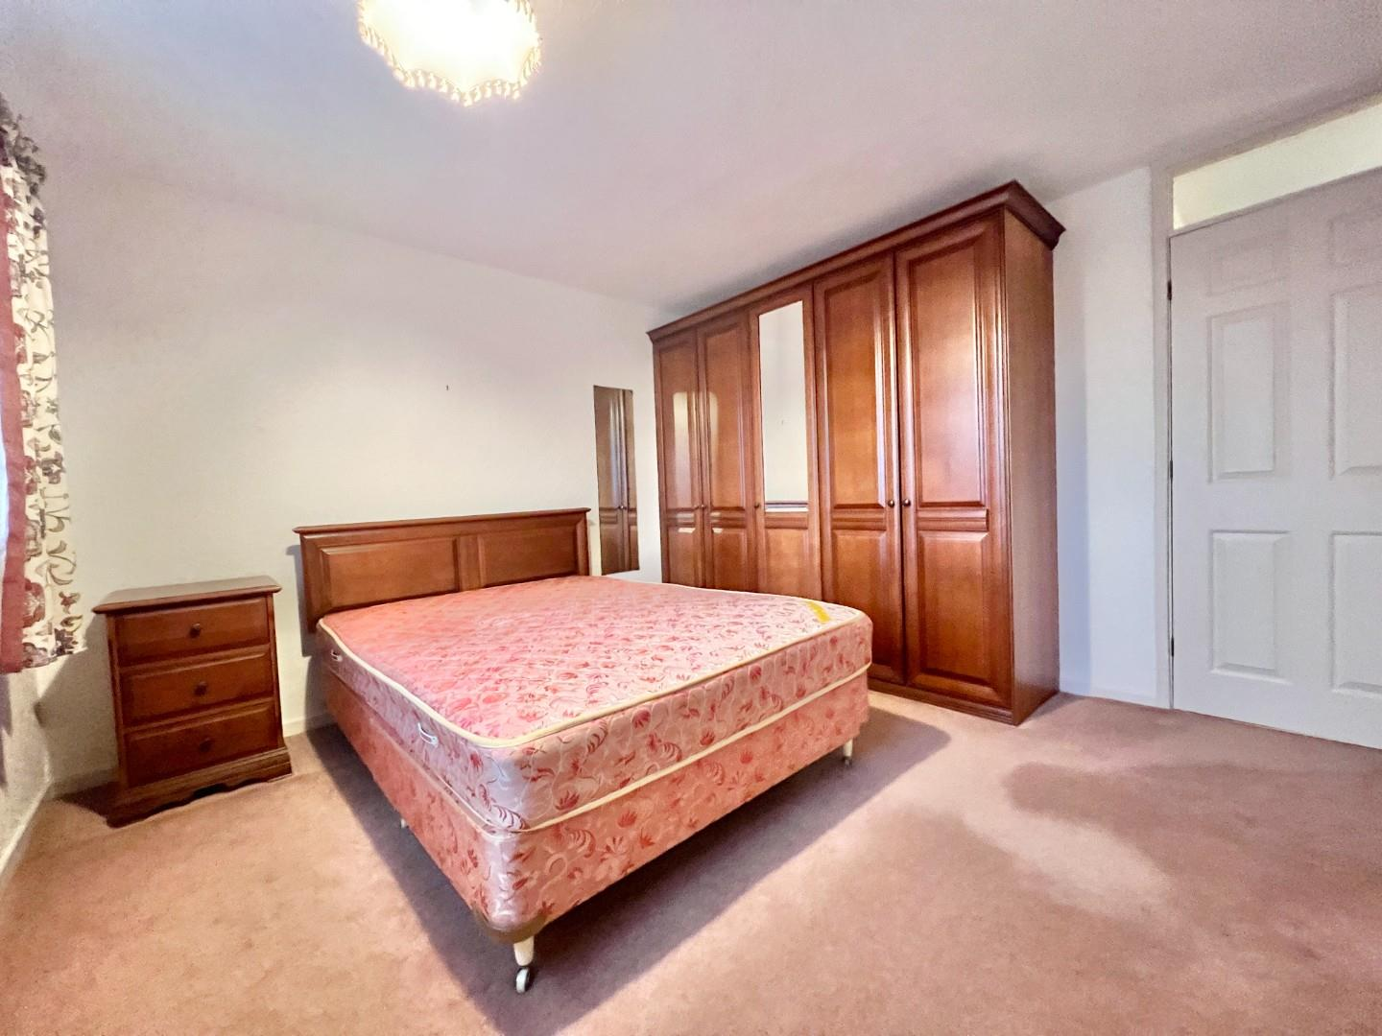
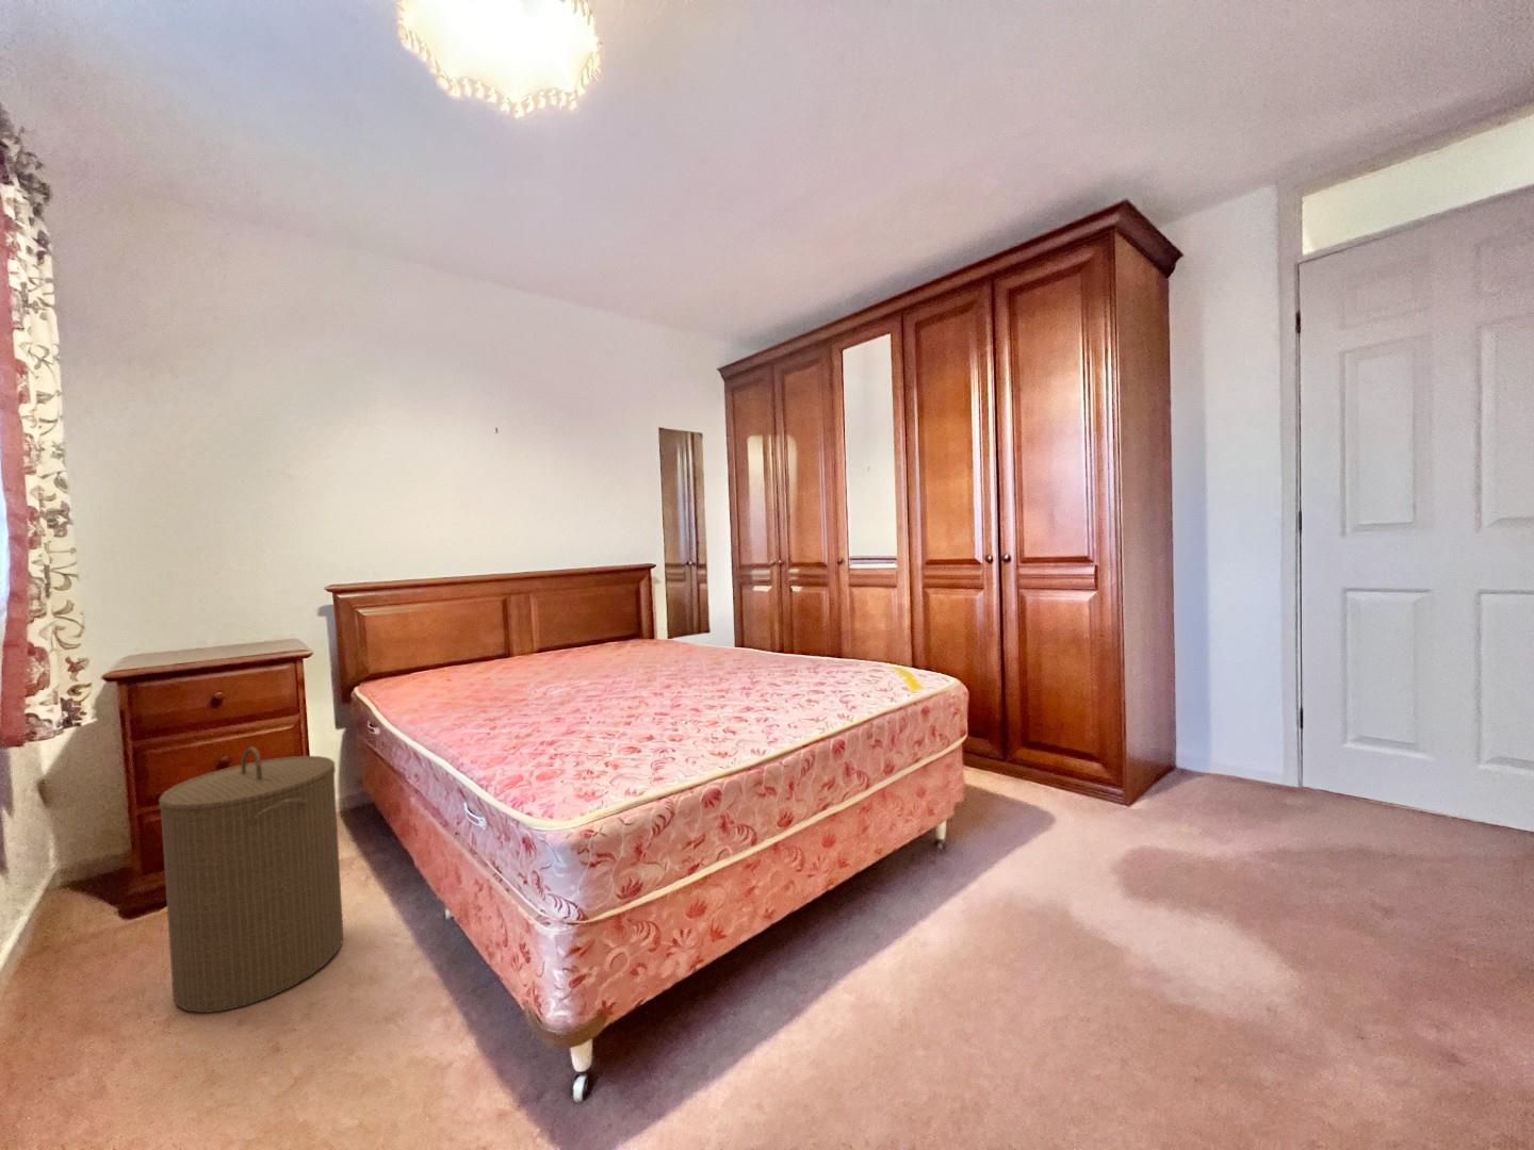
+ laundry hamper [158,745,344,1013]
